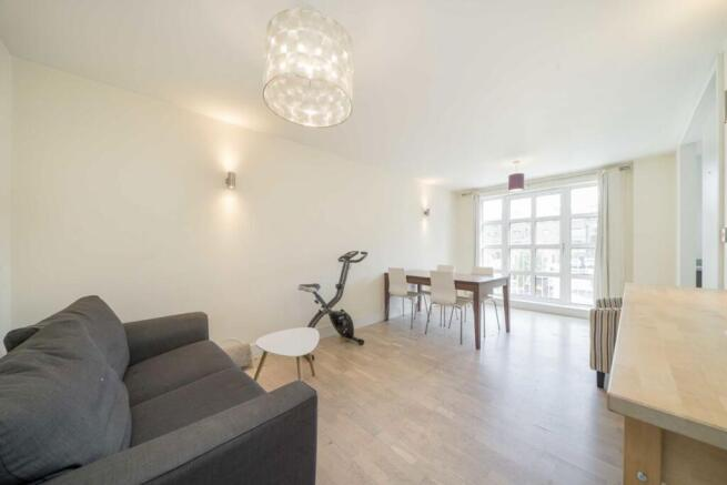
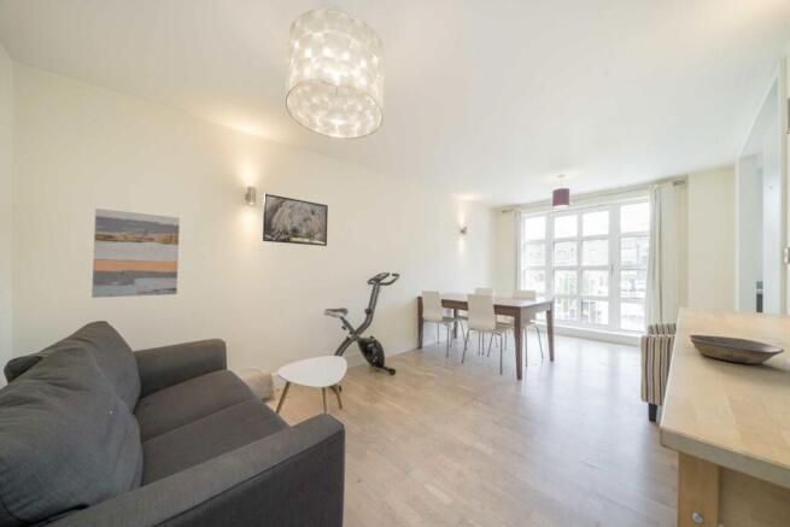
+ wall art [90,207,181,299]
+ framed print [262,193,329,247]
+ bowl [687,334,785,365]
